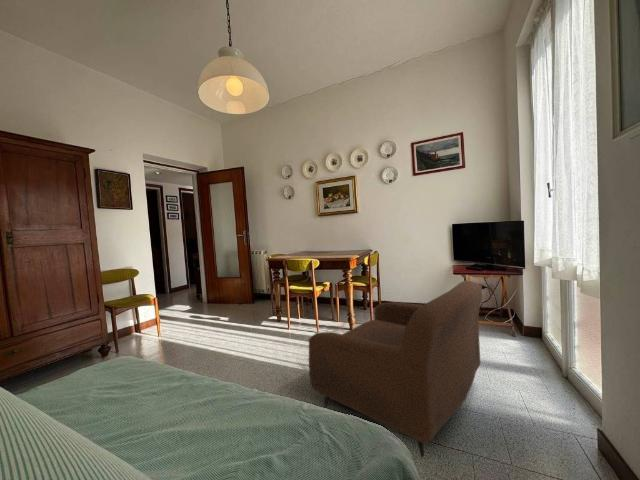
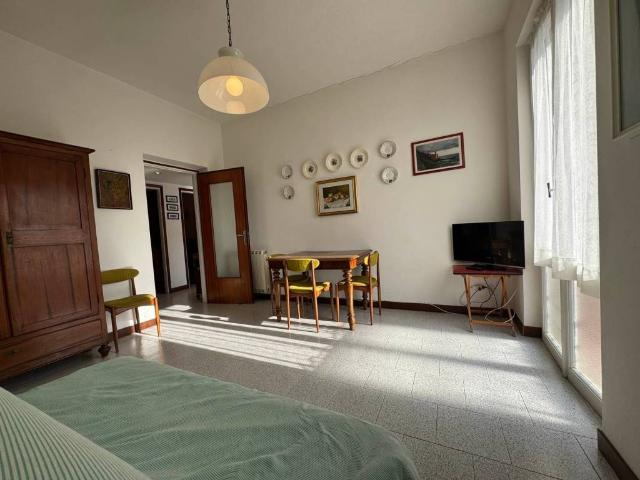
- armchair [308,280,483,458]
